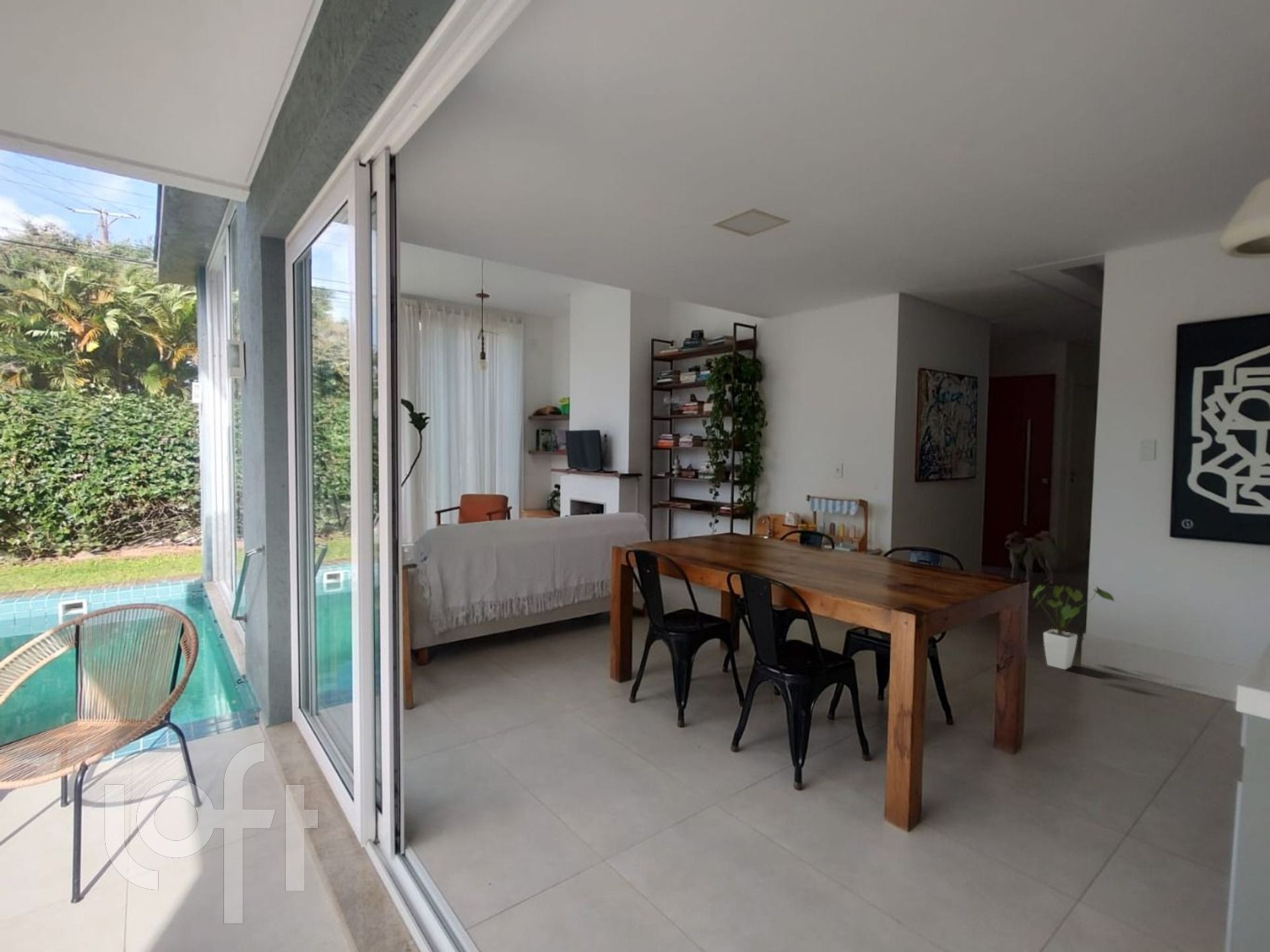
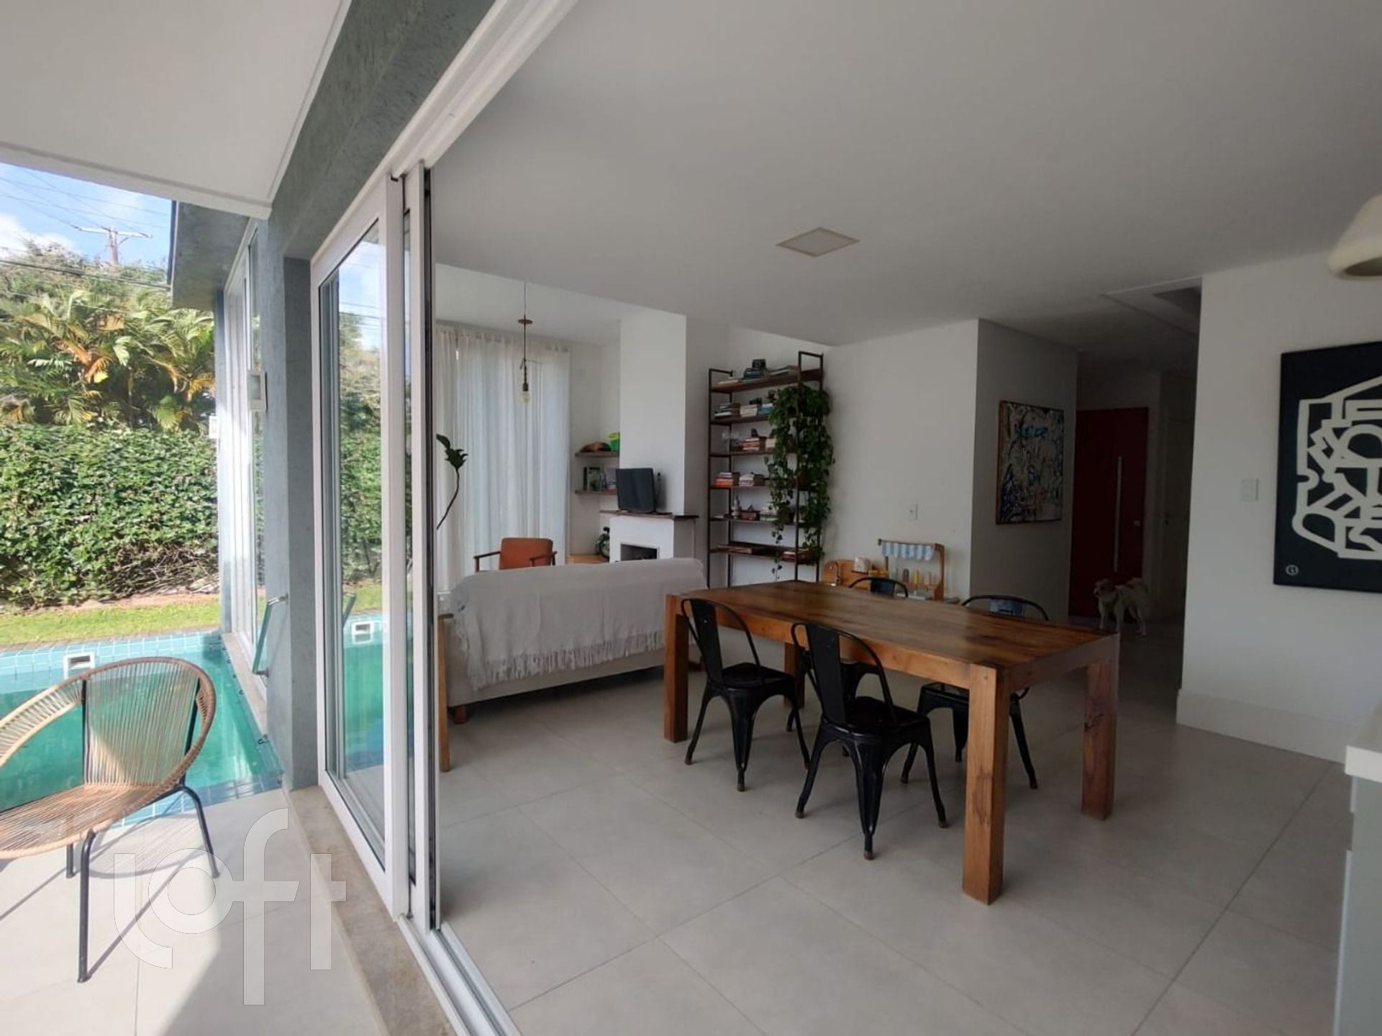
- house plant [1033,584,1115,670]
